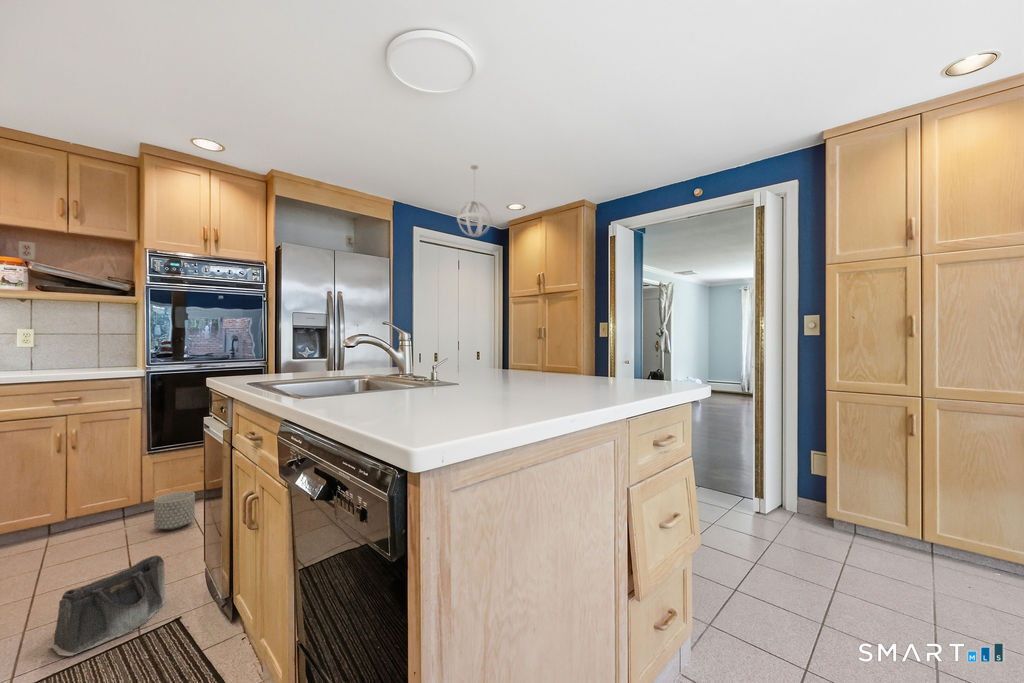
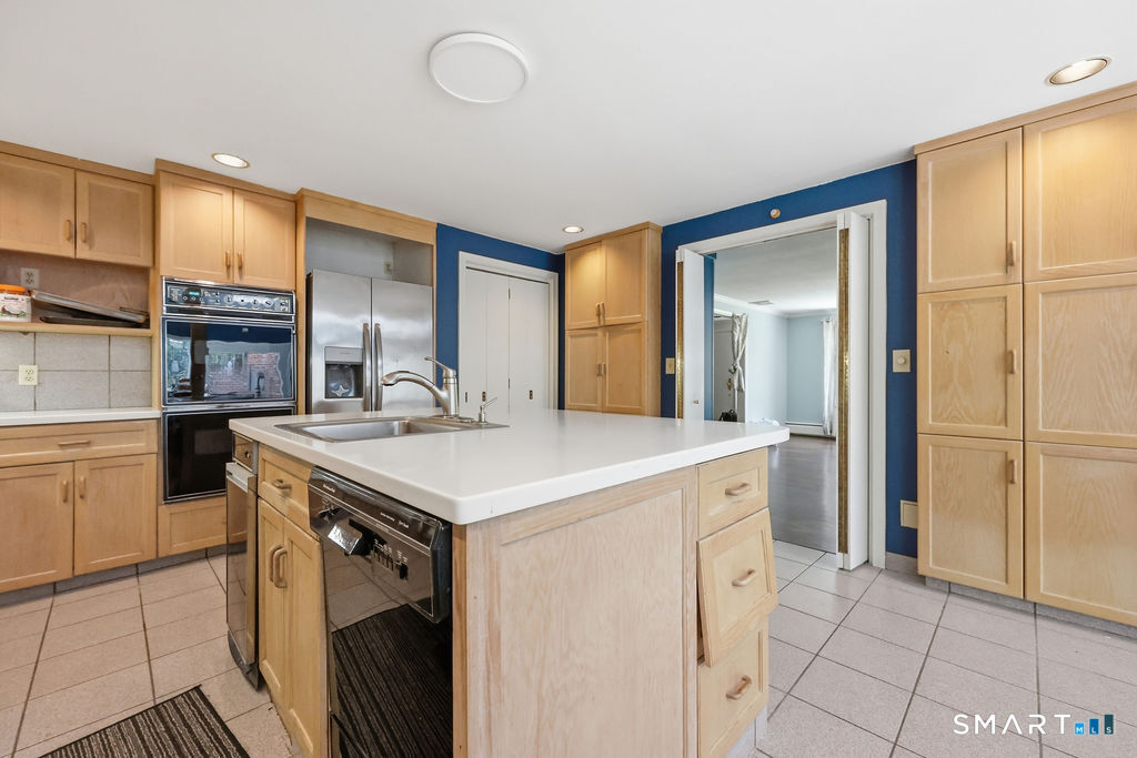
- planter [153,490,196,531]
- pendant light [456,164,493,238]
- saddlebag [47,554,167,657]
